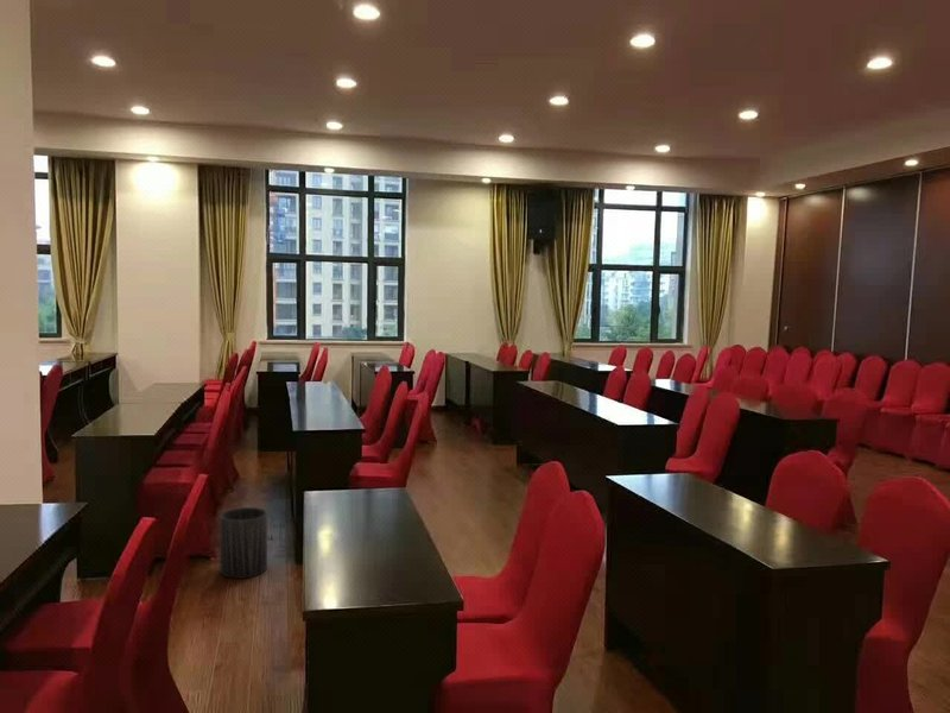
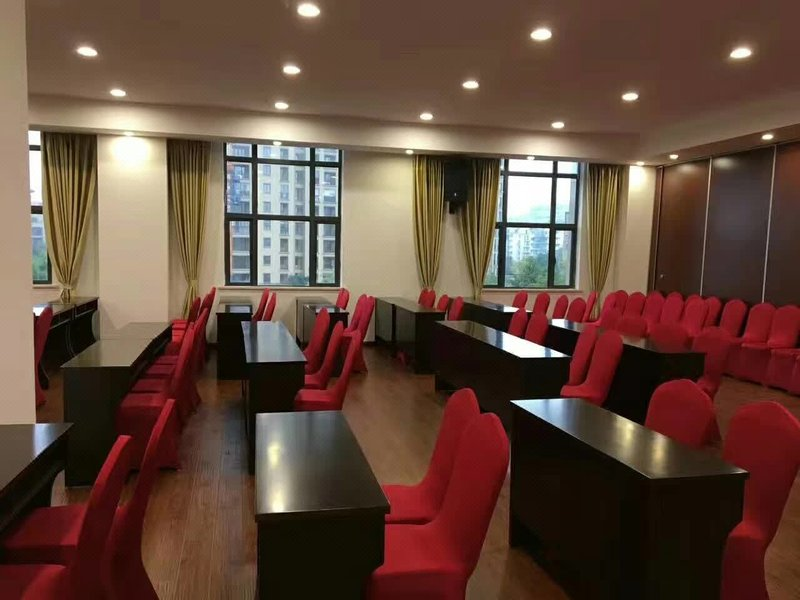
- trash can [218,506,268,580]
